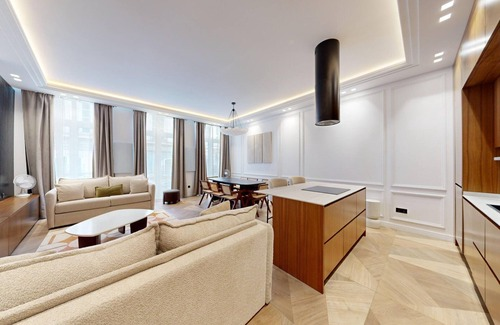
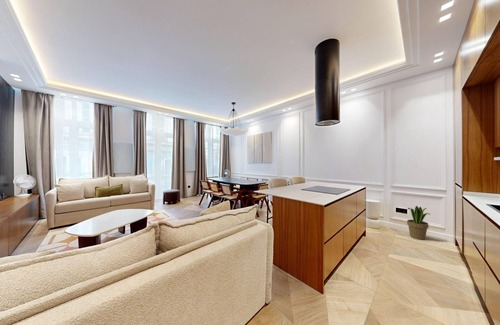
+ potted plant [406,205,431,241]
